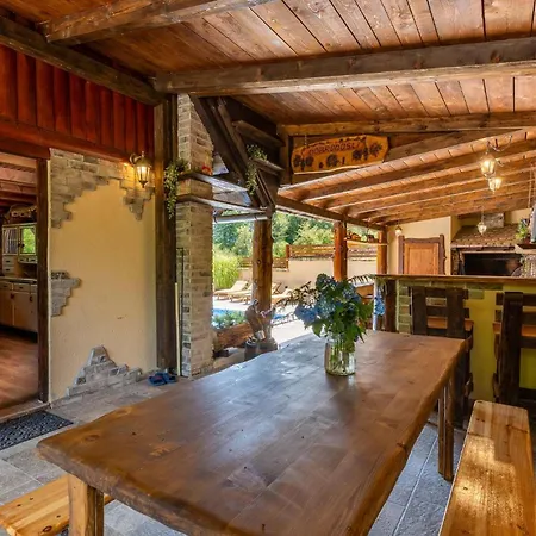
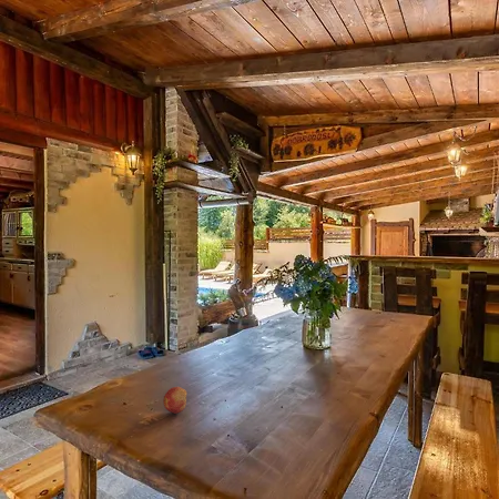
+ fruit [162,386,187,415]
